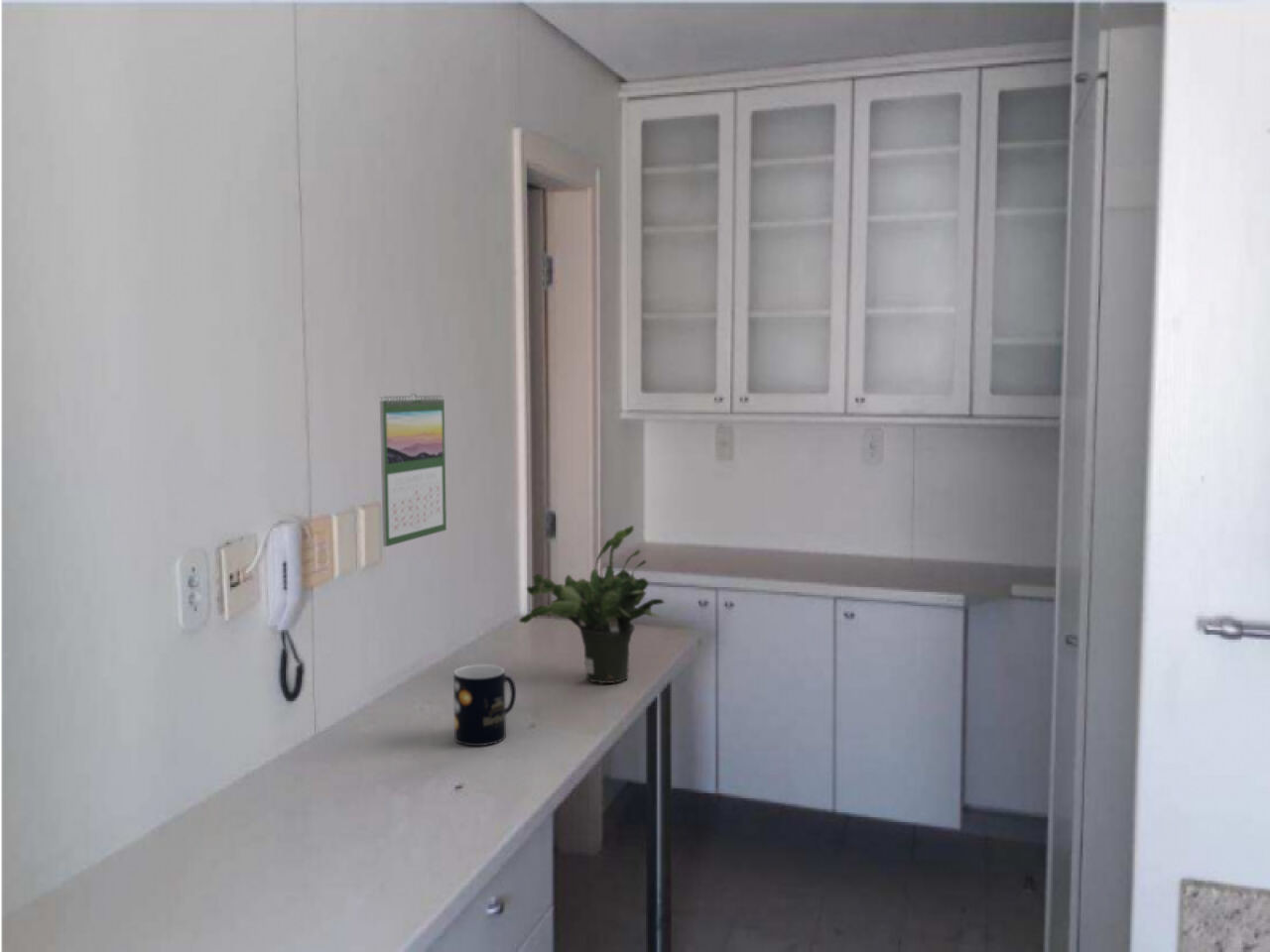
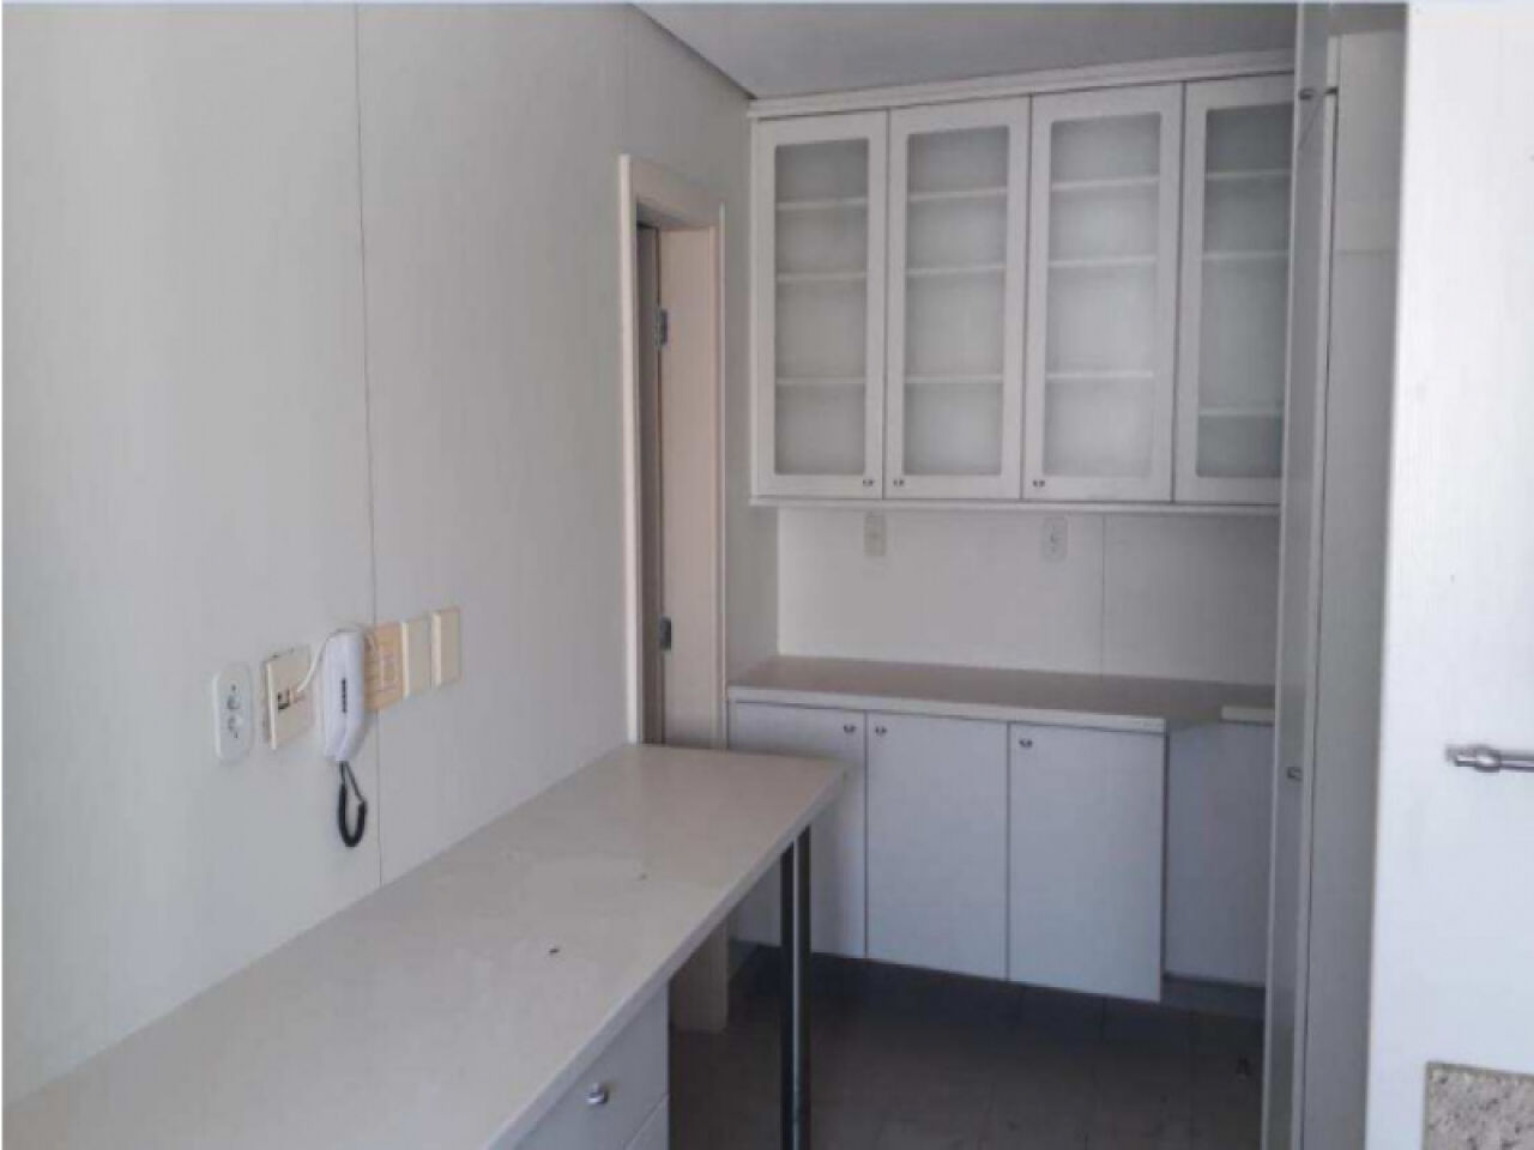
- potted plant [518,525,666,684]
- mug [452,663,517,747]
- calendar [379,392,447,547]
